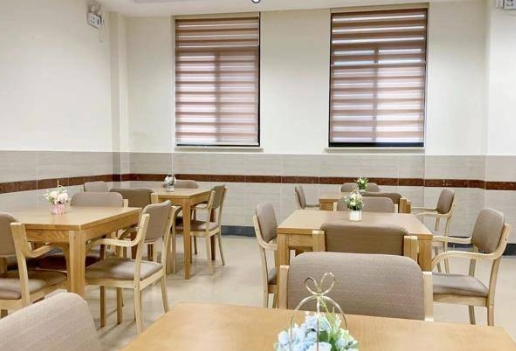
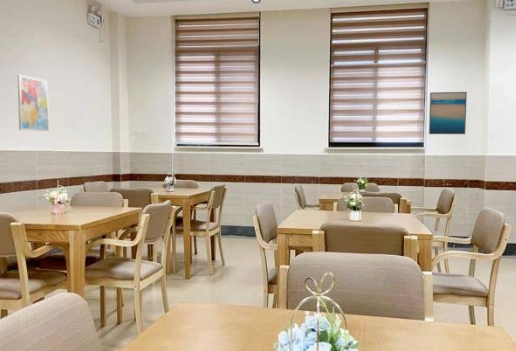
+ wall art [428,91,468,135]
+ wall art [17,74,50,132]
